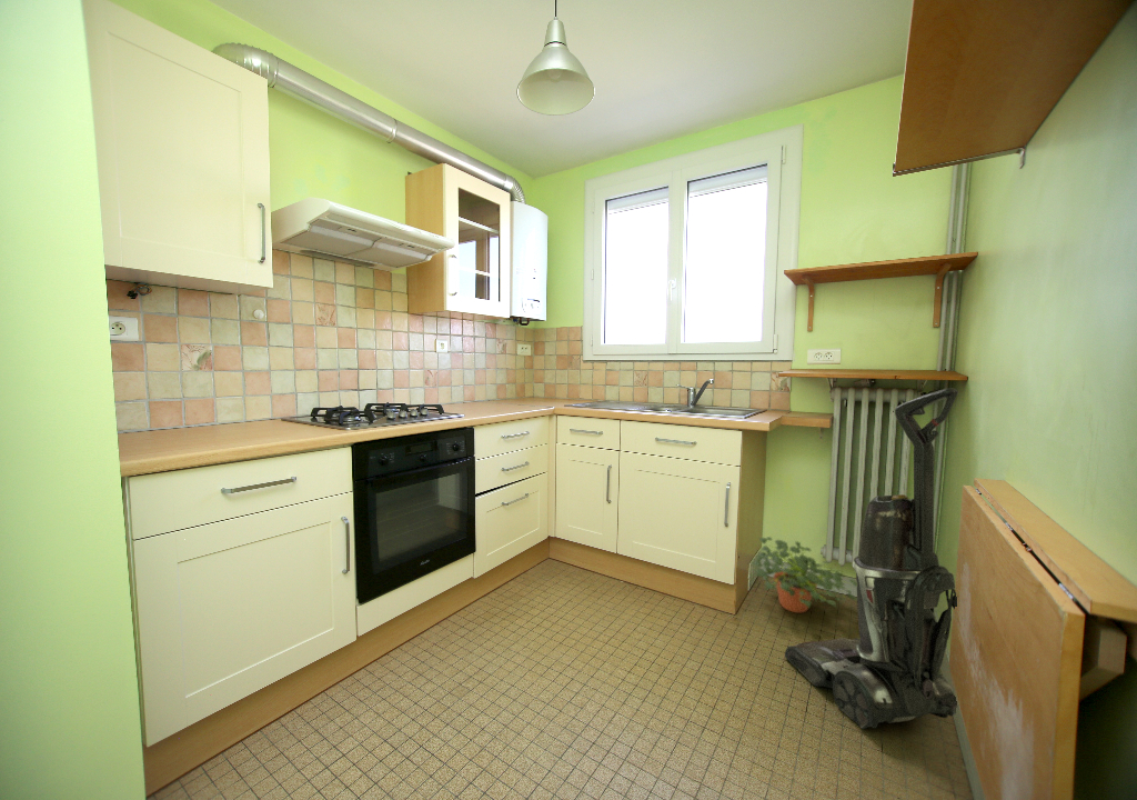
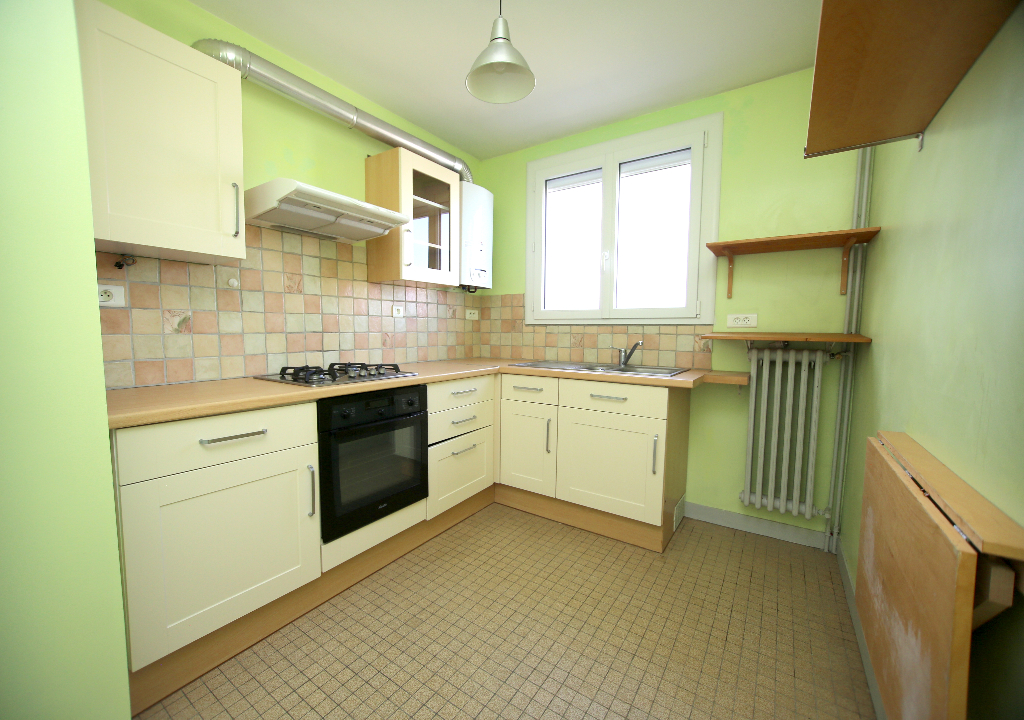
- vacuum cleaner [784,387,959,730]
- potted plant [752,536,857,614]
